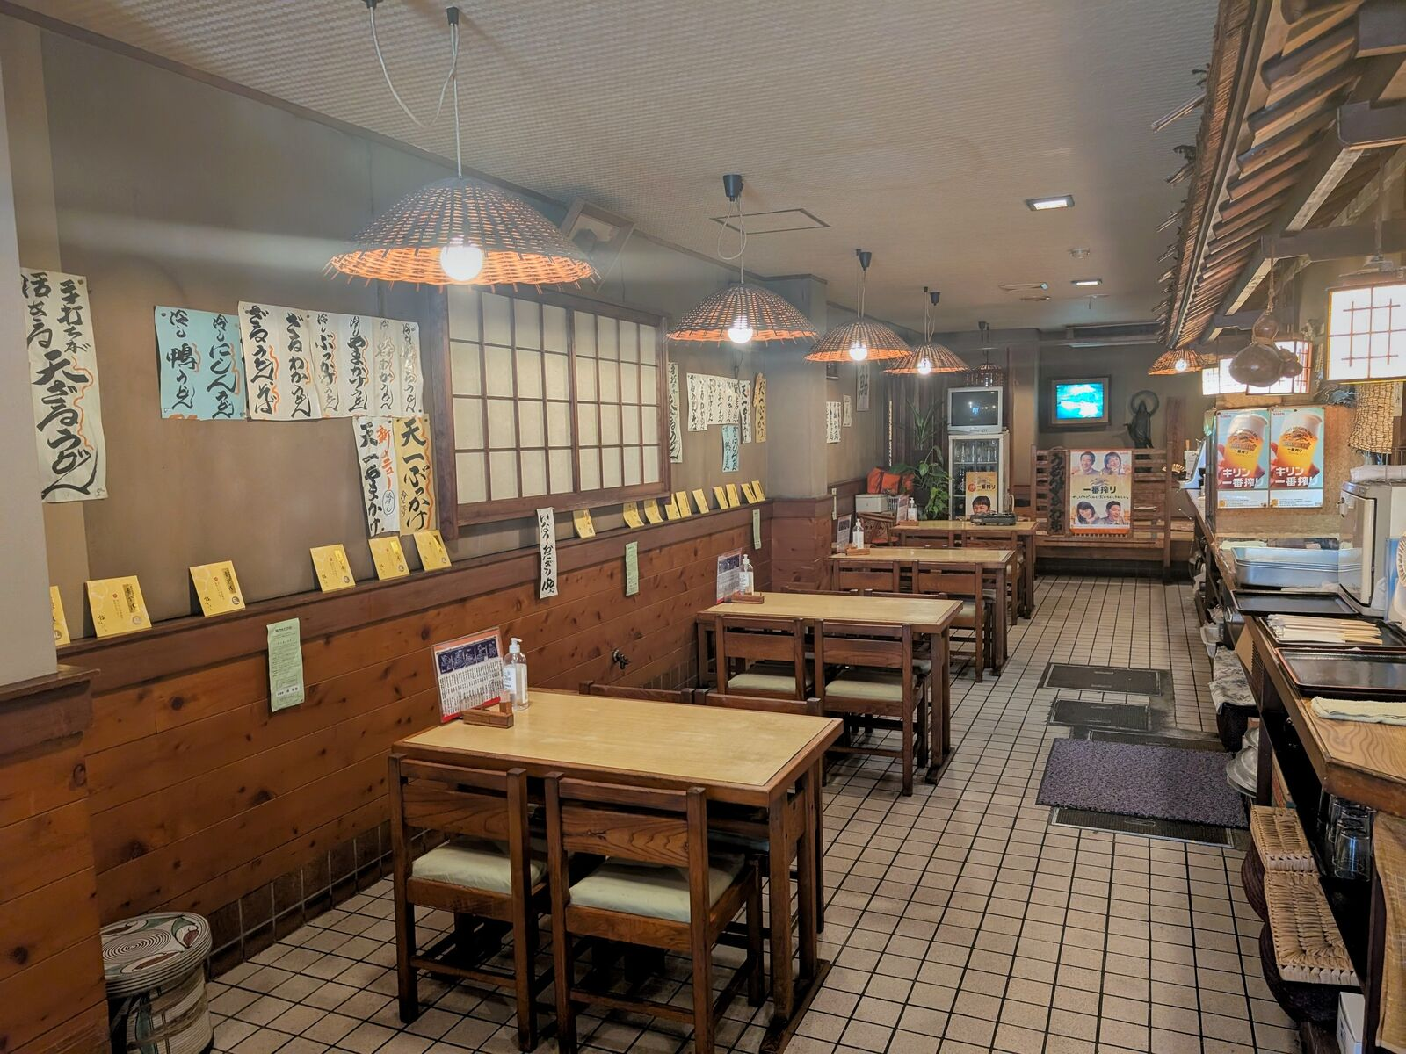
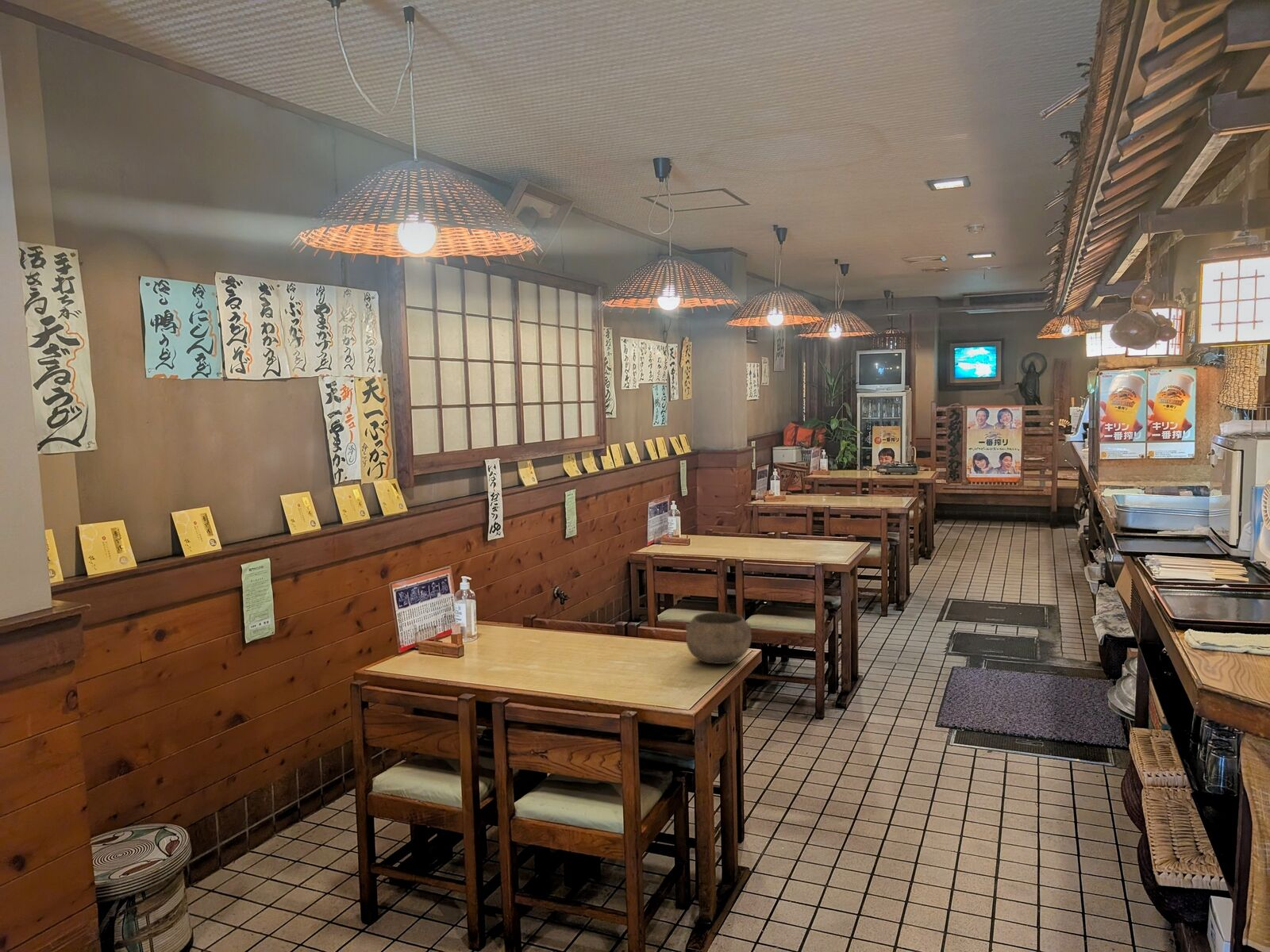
+ bowl [684,611,752,665]
